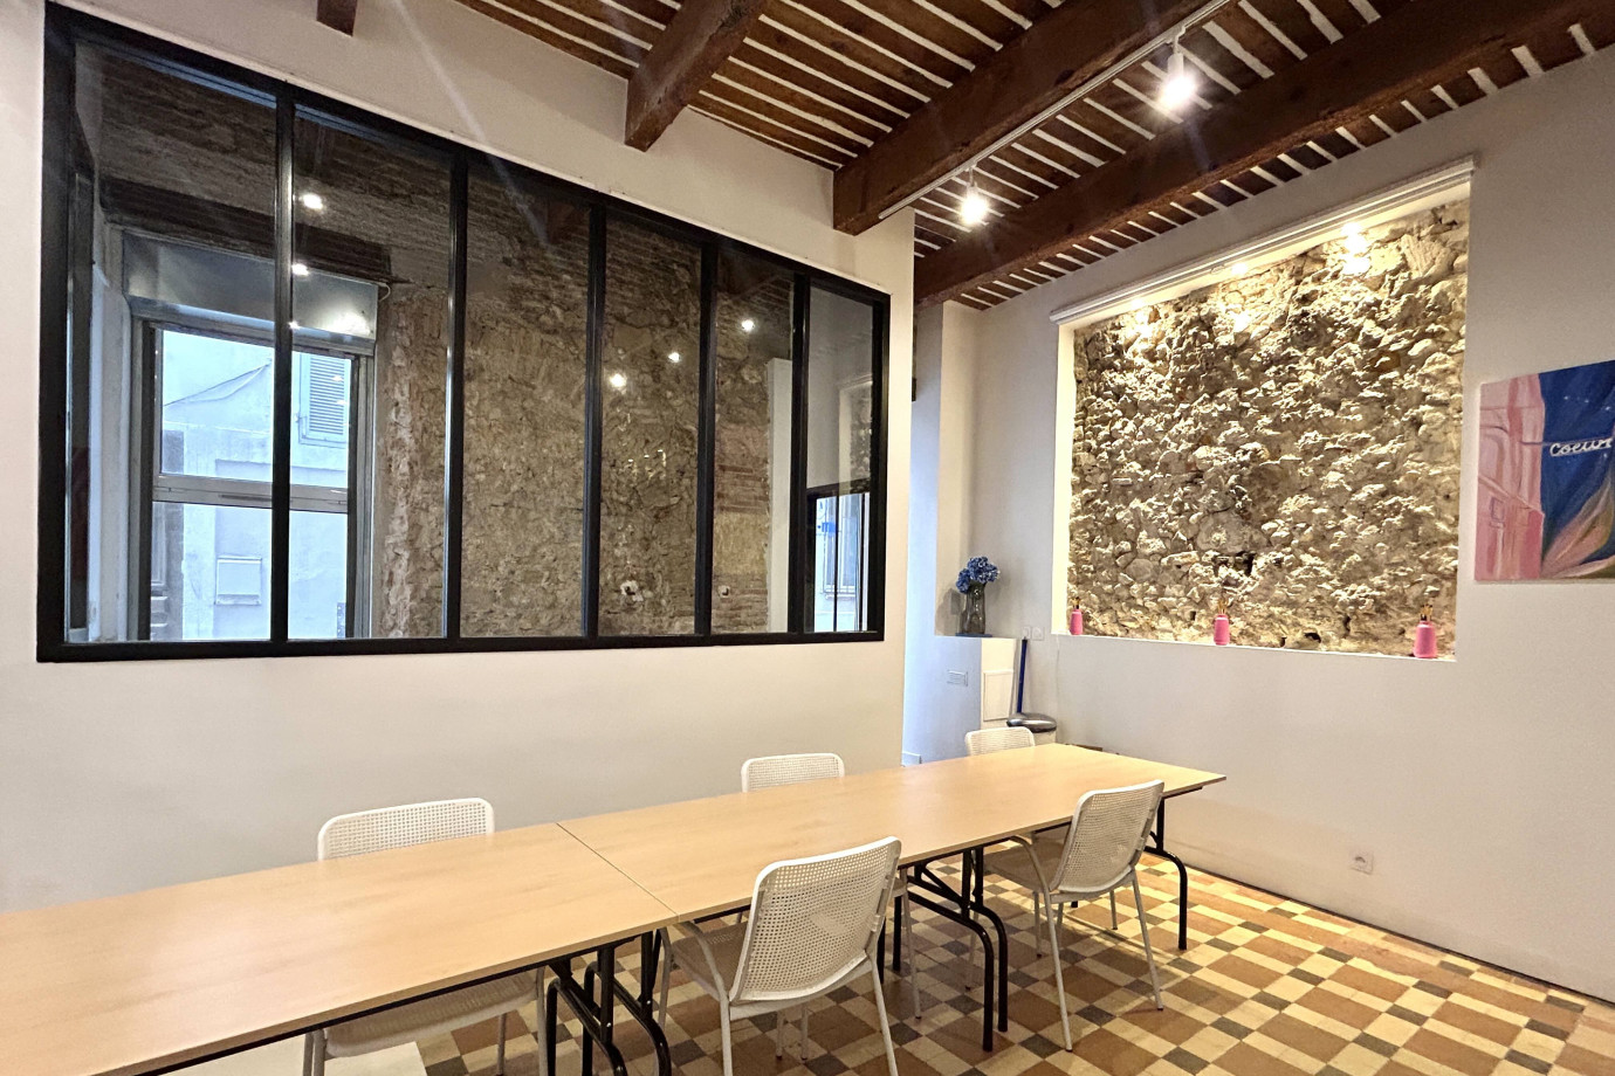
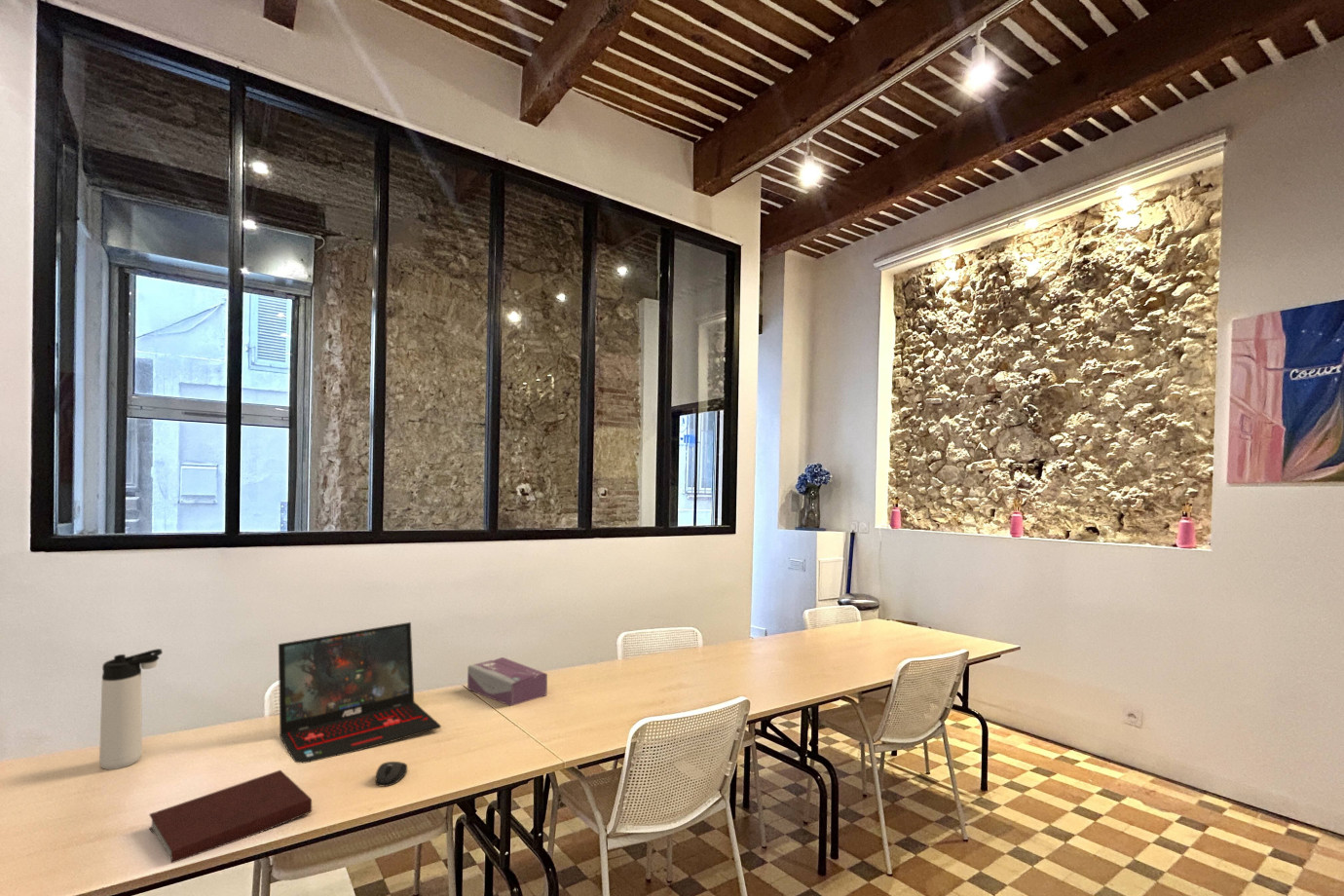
+ laptop [278,621,442,764]
+ mouse [375,761,408,787]
+ thermos bottle [98,648,164,770]
+ notebook [148,769,313,864]
+ tissue box [467,656,548,707]
